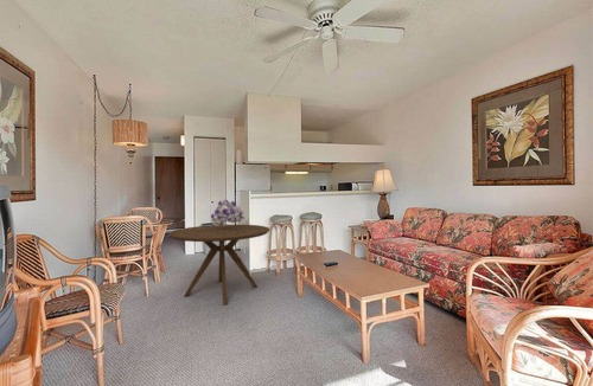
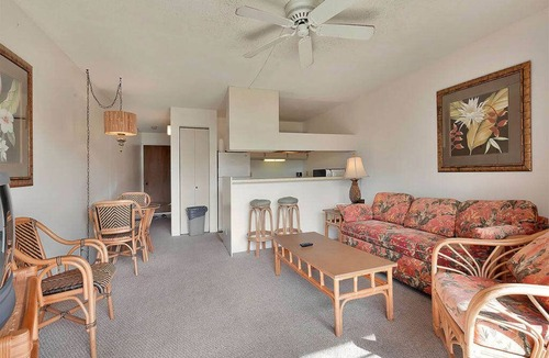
- bouquet [210,199,246,226]
- dining table [167,224,270,307]
